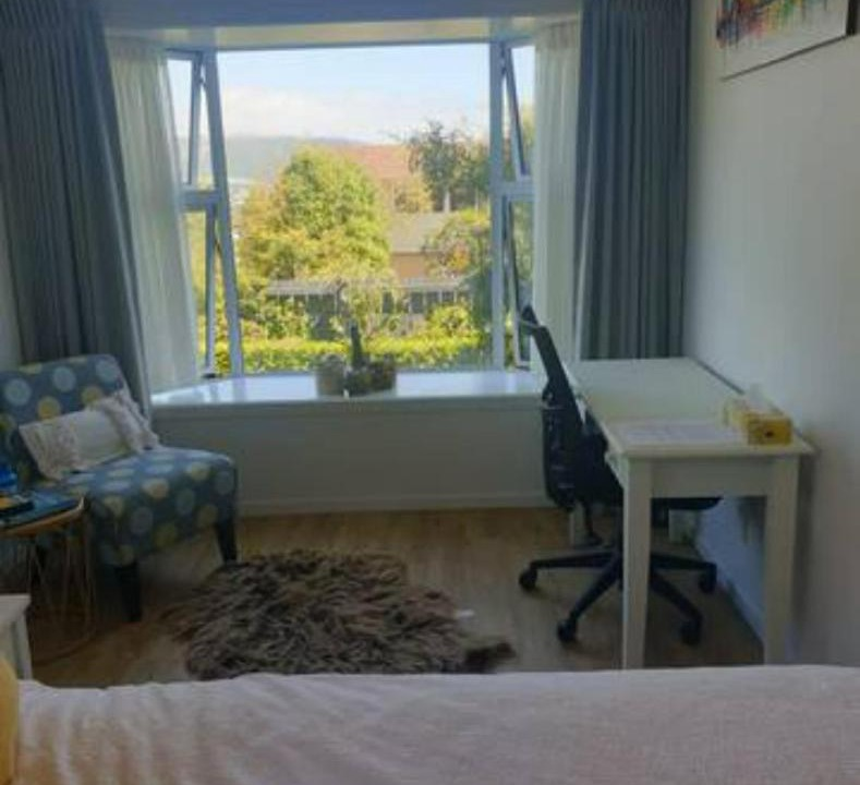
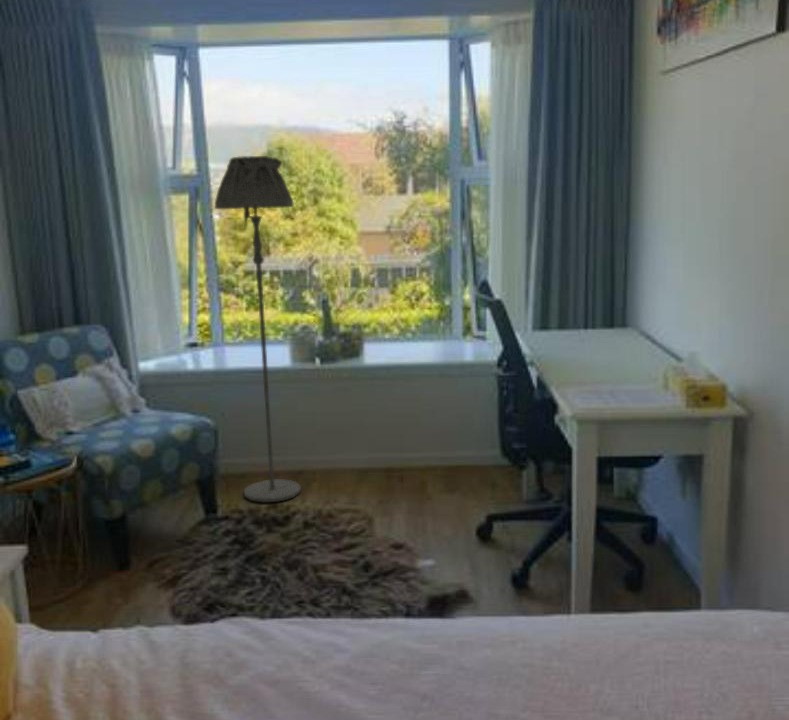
+ floor lamp [214,155,302,503]
